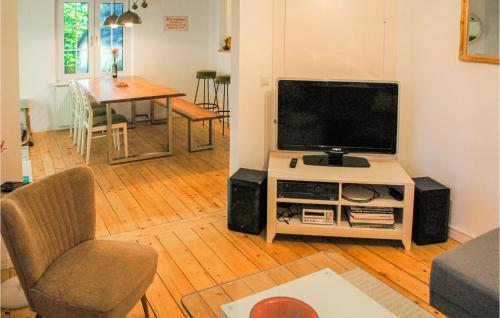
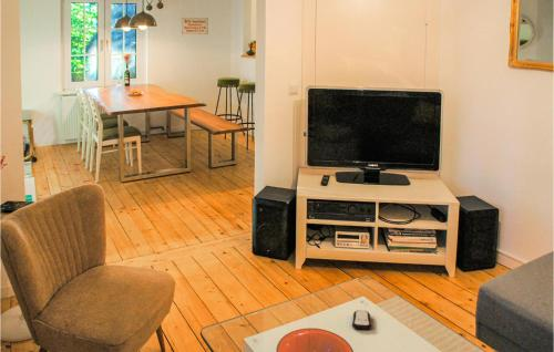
+ remote control [351,309,372,331]
